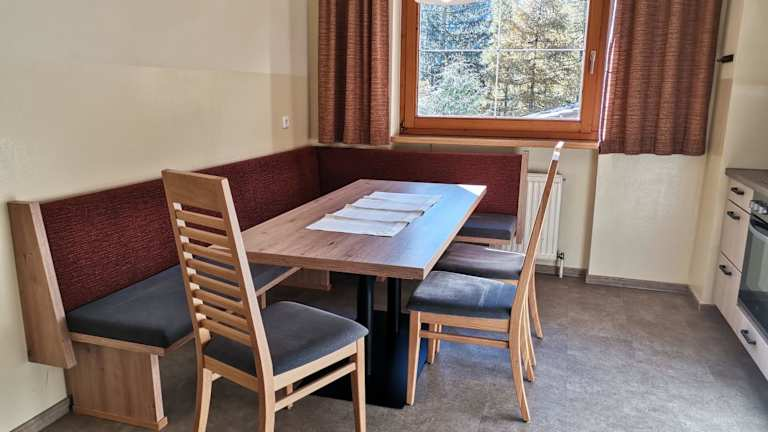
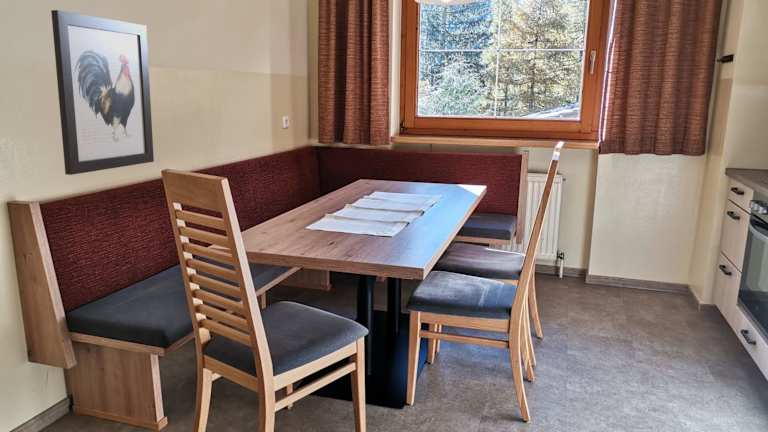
+ wall art [50,9,155,176]
